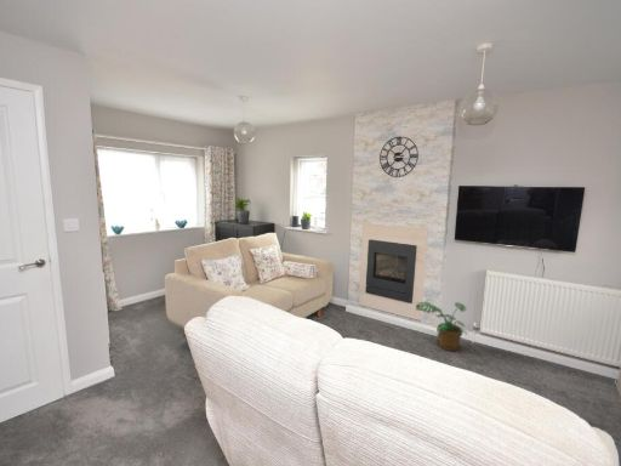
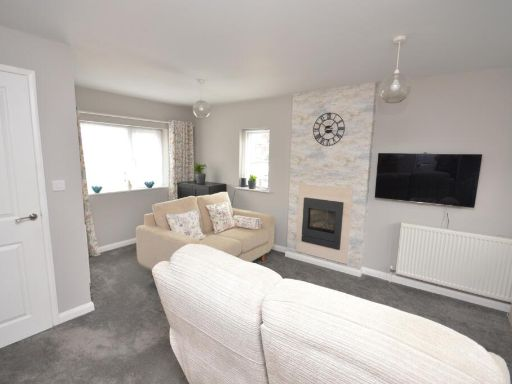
- potted plant [415,301,468,352]
